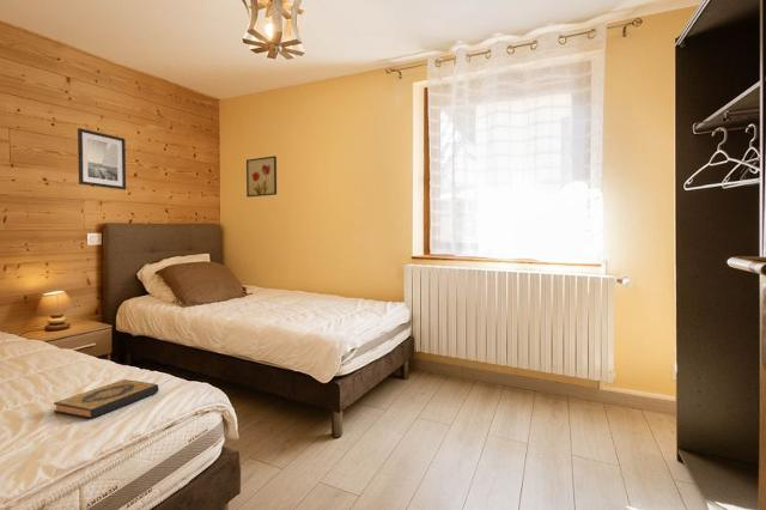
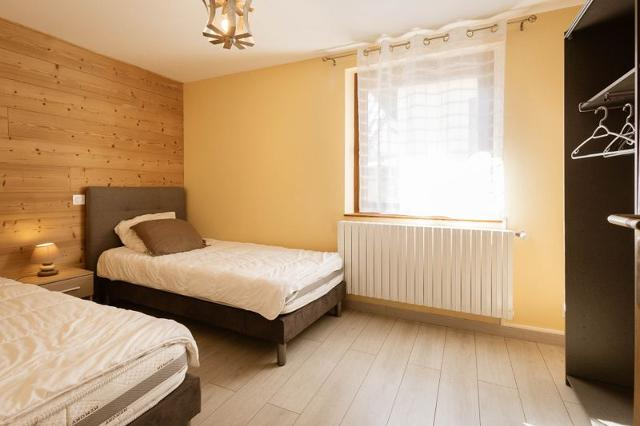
- wall art [245,154,278,199]
- wall art [77,127,127,190]
- hardback book [53,378,159,419]
